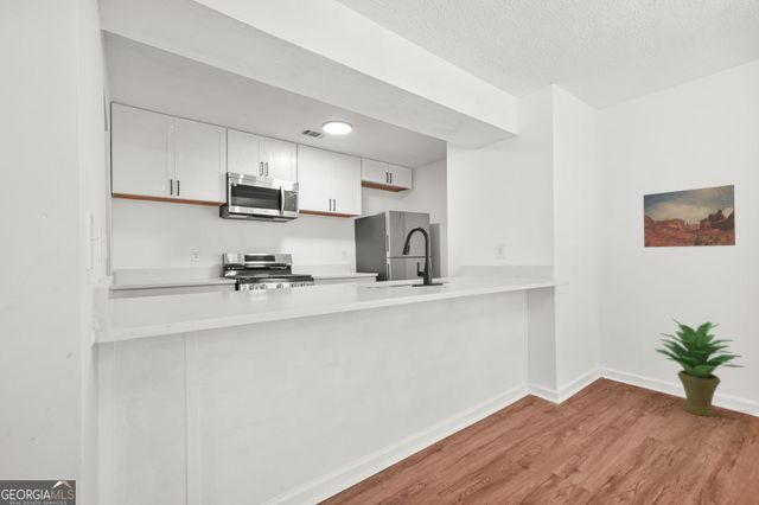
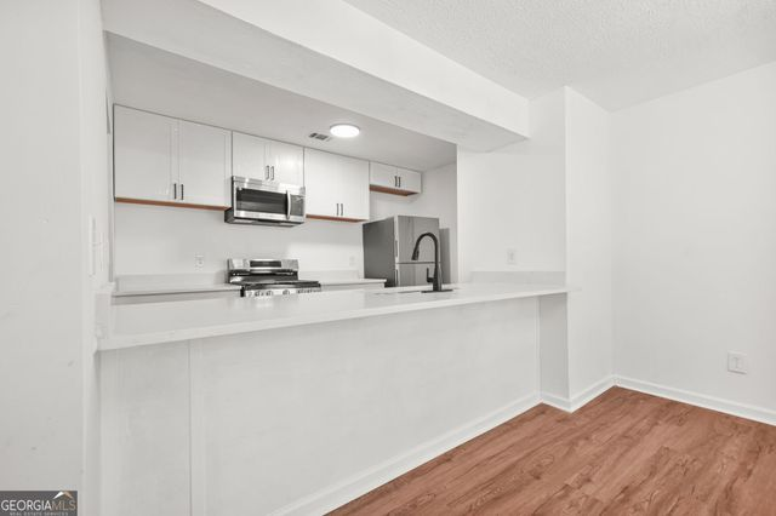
- wall art [643,184,736,249]
- potted plant [653,318,746,417]
